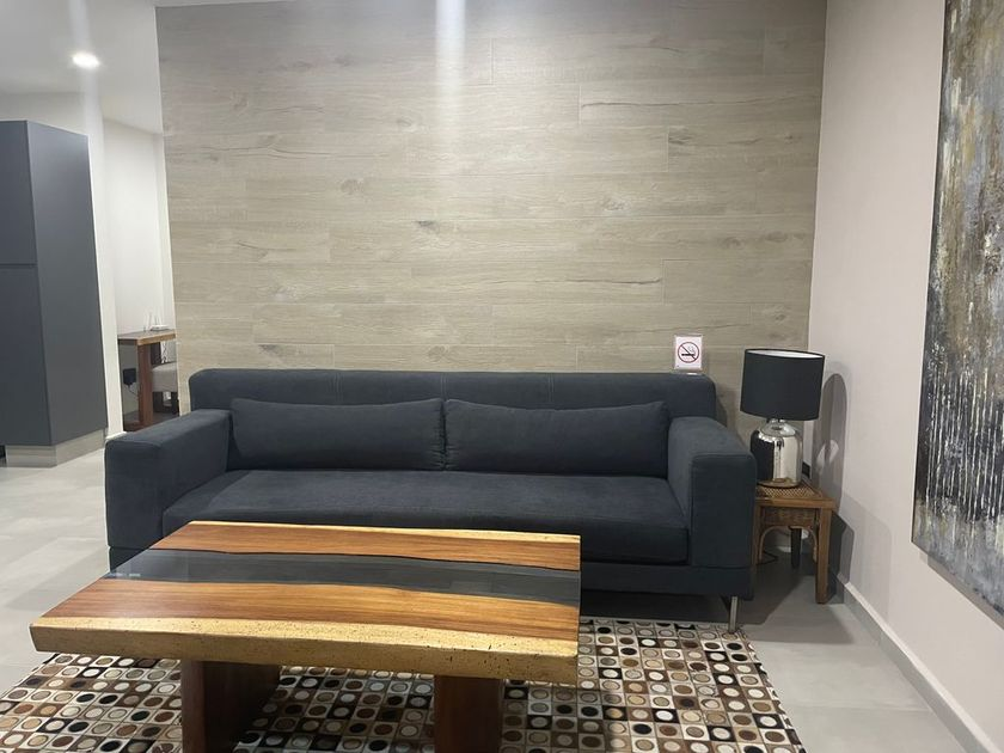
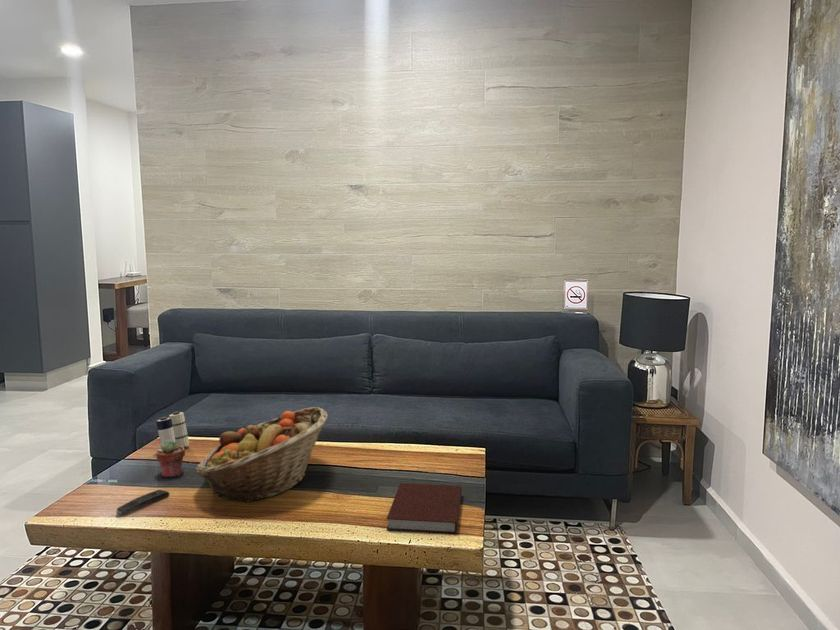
+ candle [155,411,190,449]
+ potted succulent [155,440,186,478]
+ remote control [115,489,171,516]
+ fruit basket [195,406,328,503]
+ notebook [386,482,463,534]
